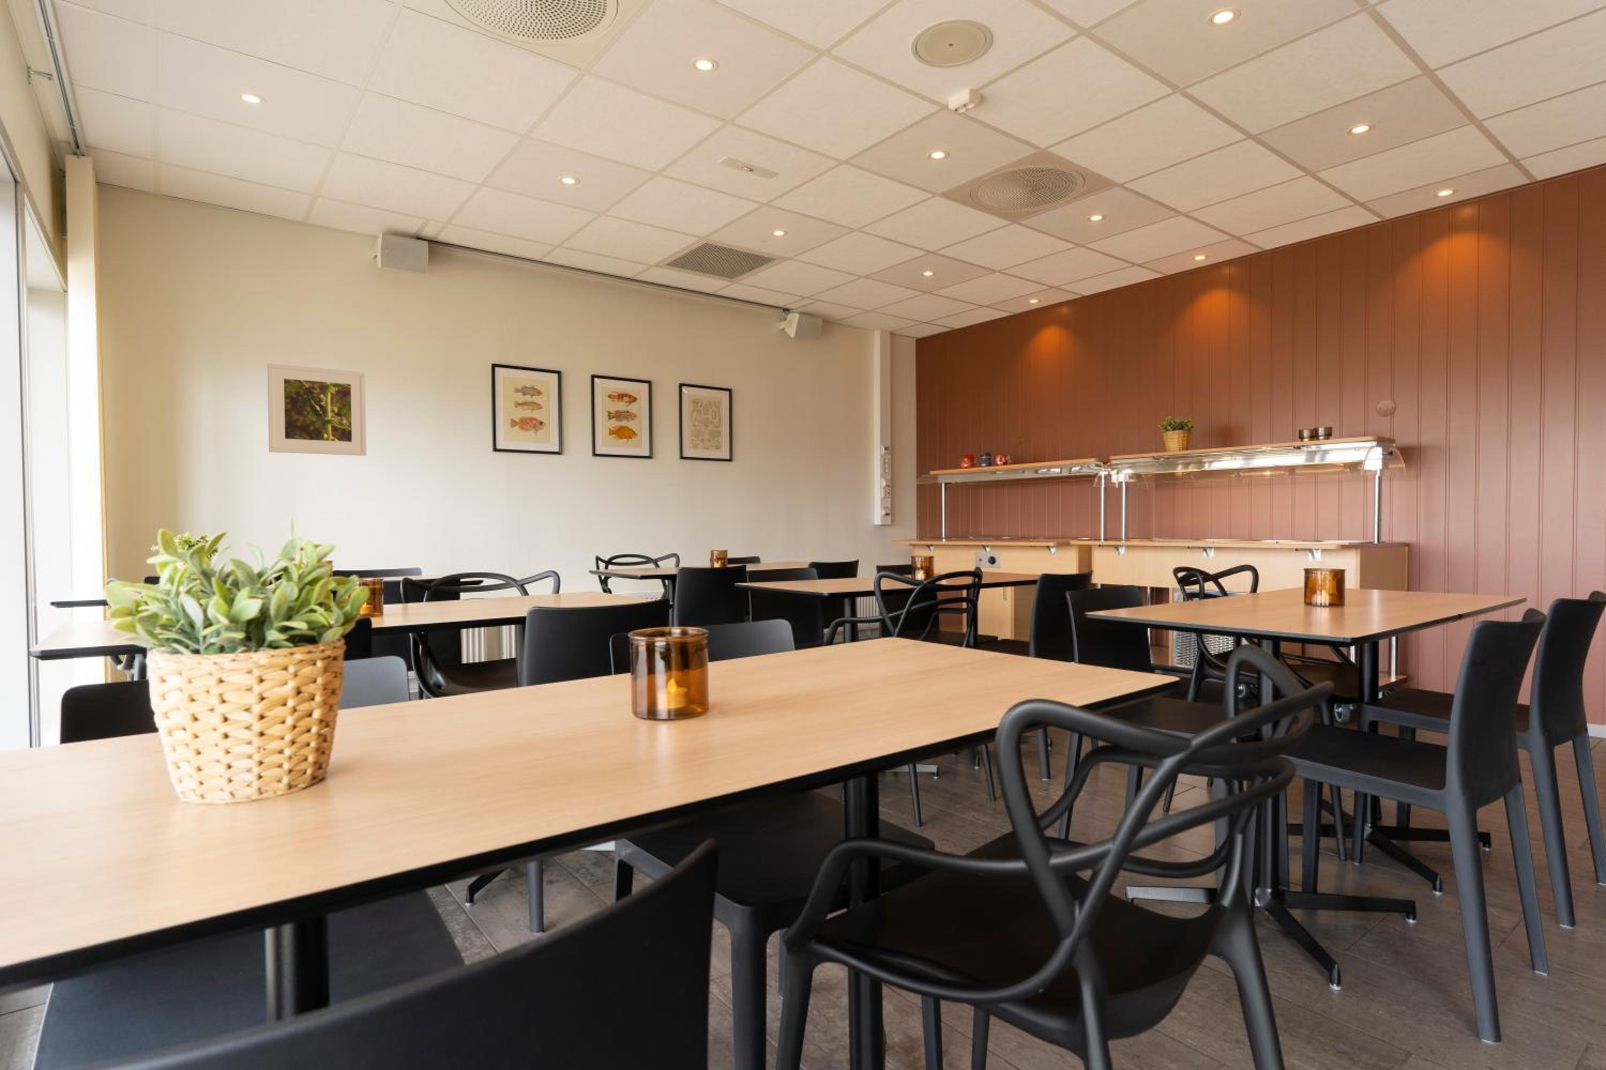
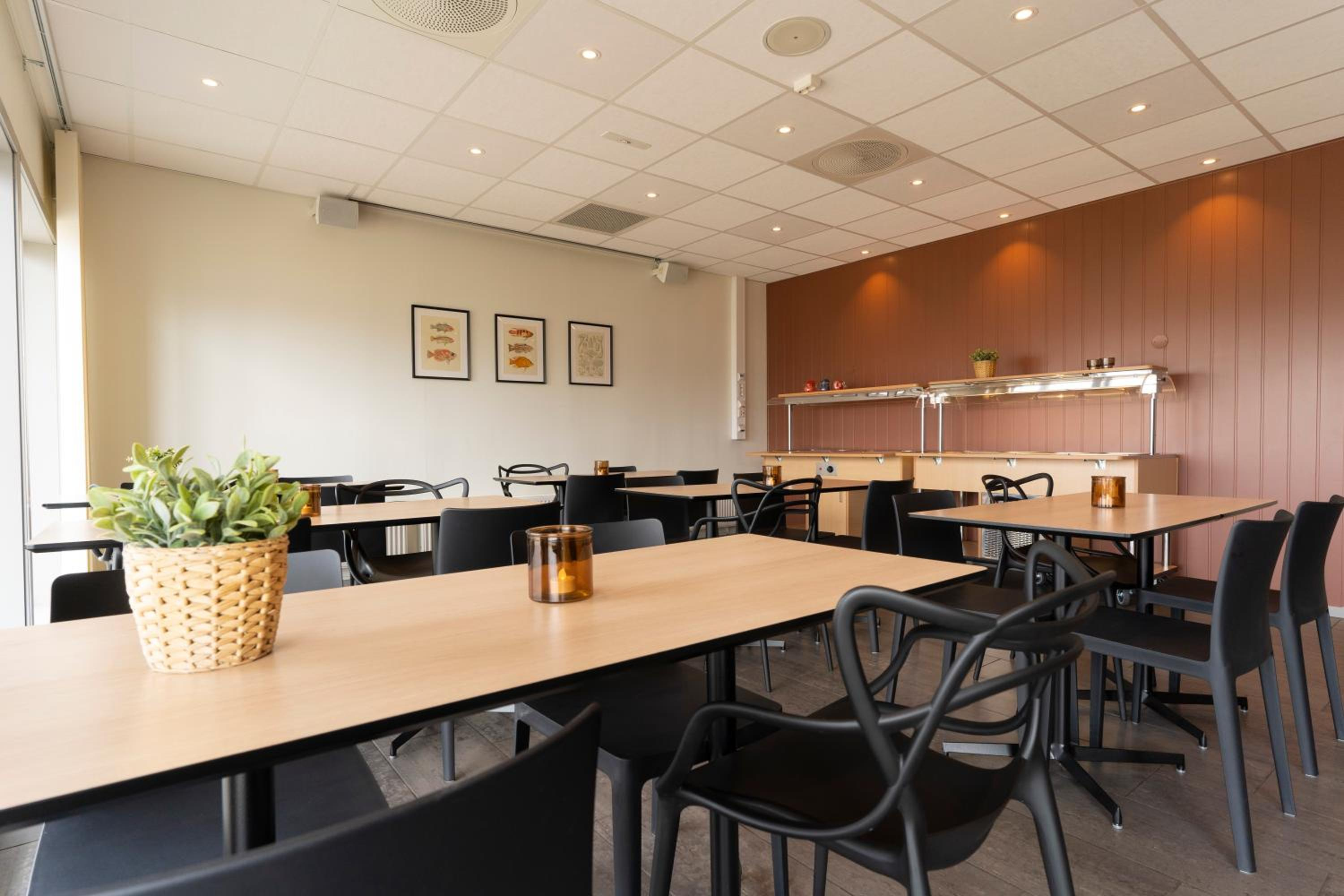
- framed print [266,363,367,456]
